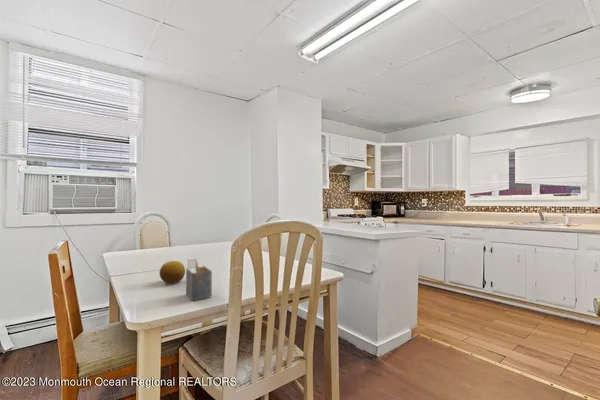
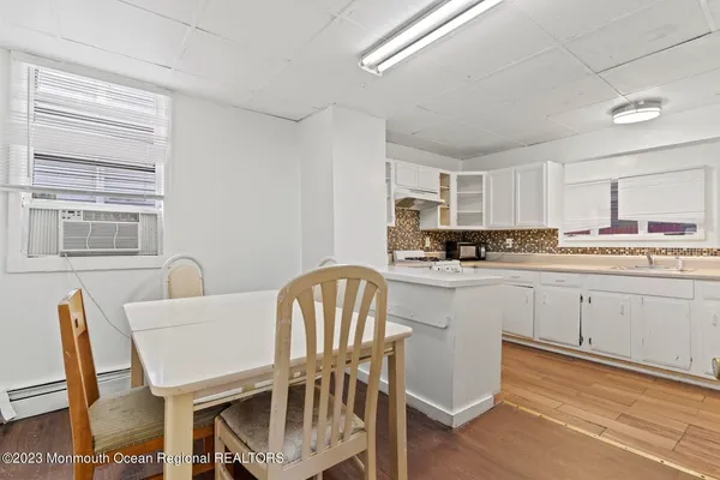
- napkin holder [185,258,213,301]
- fruit [159,260,186,284]
